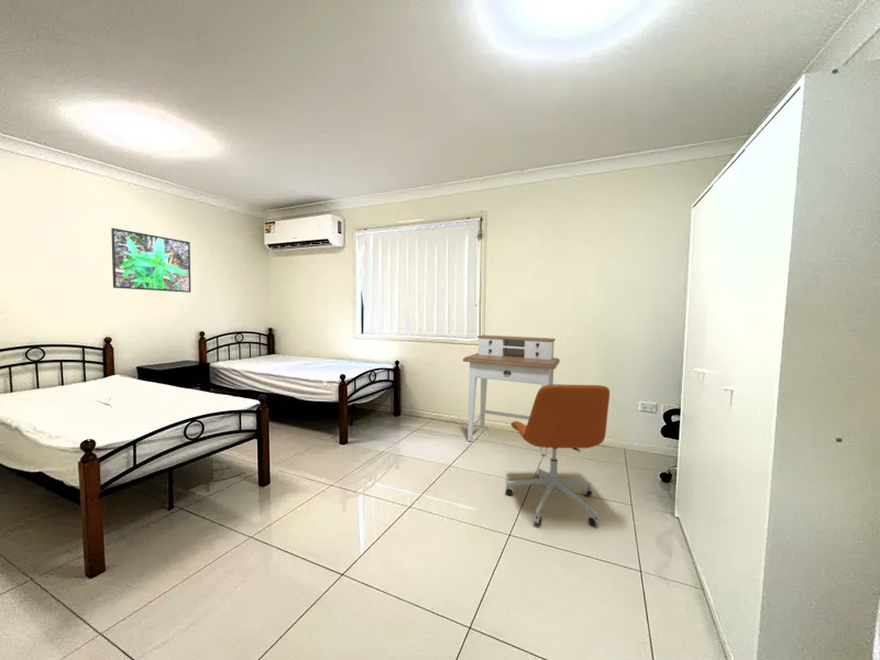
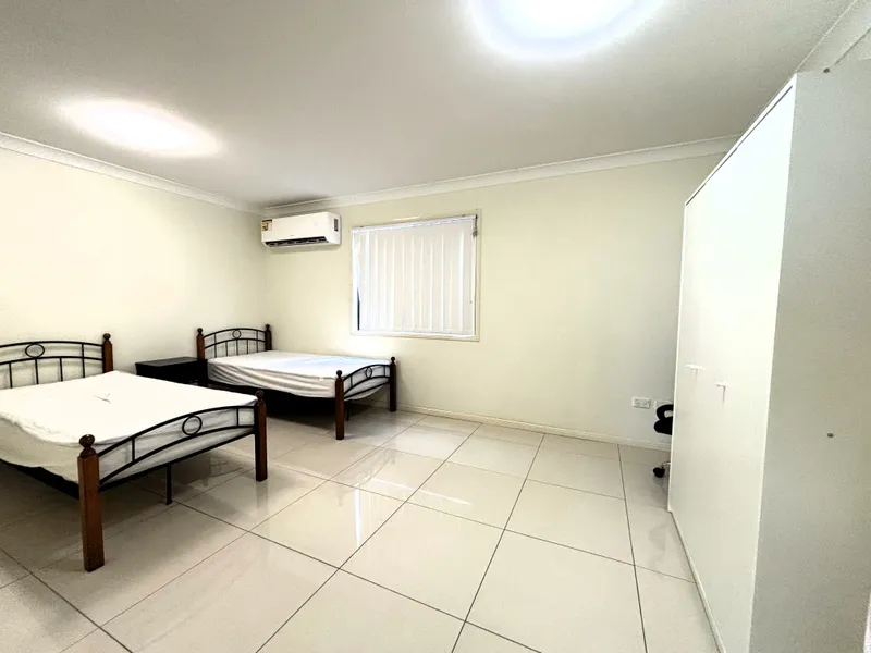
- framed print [110,227,191,294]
- office chair [504,384,610,527]
- desk [462,334,561,457]
